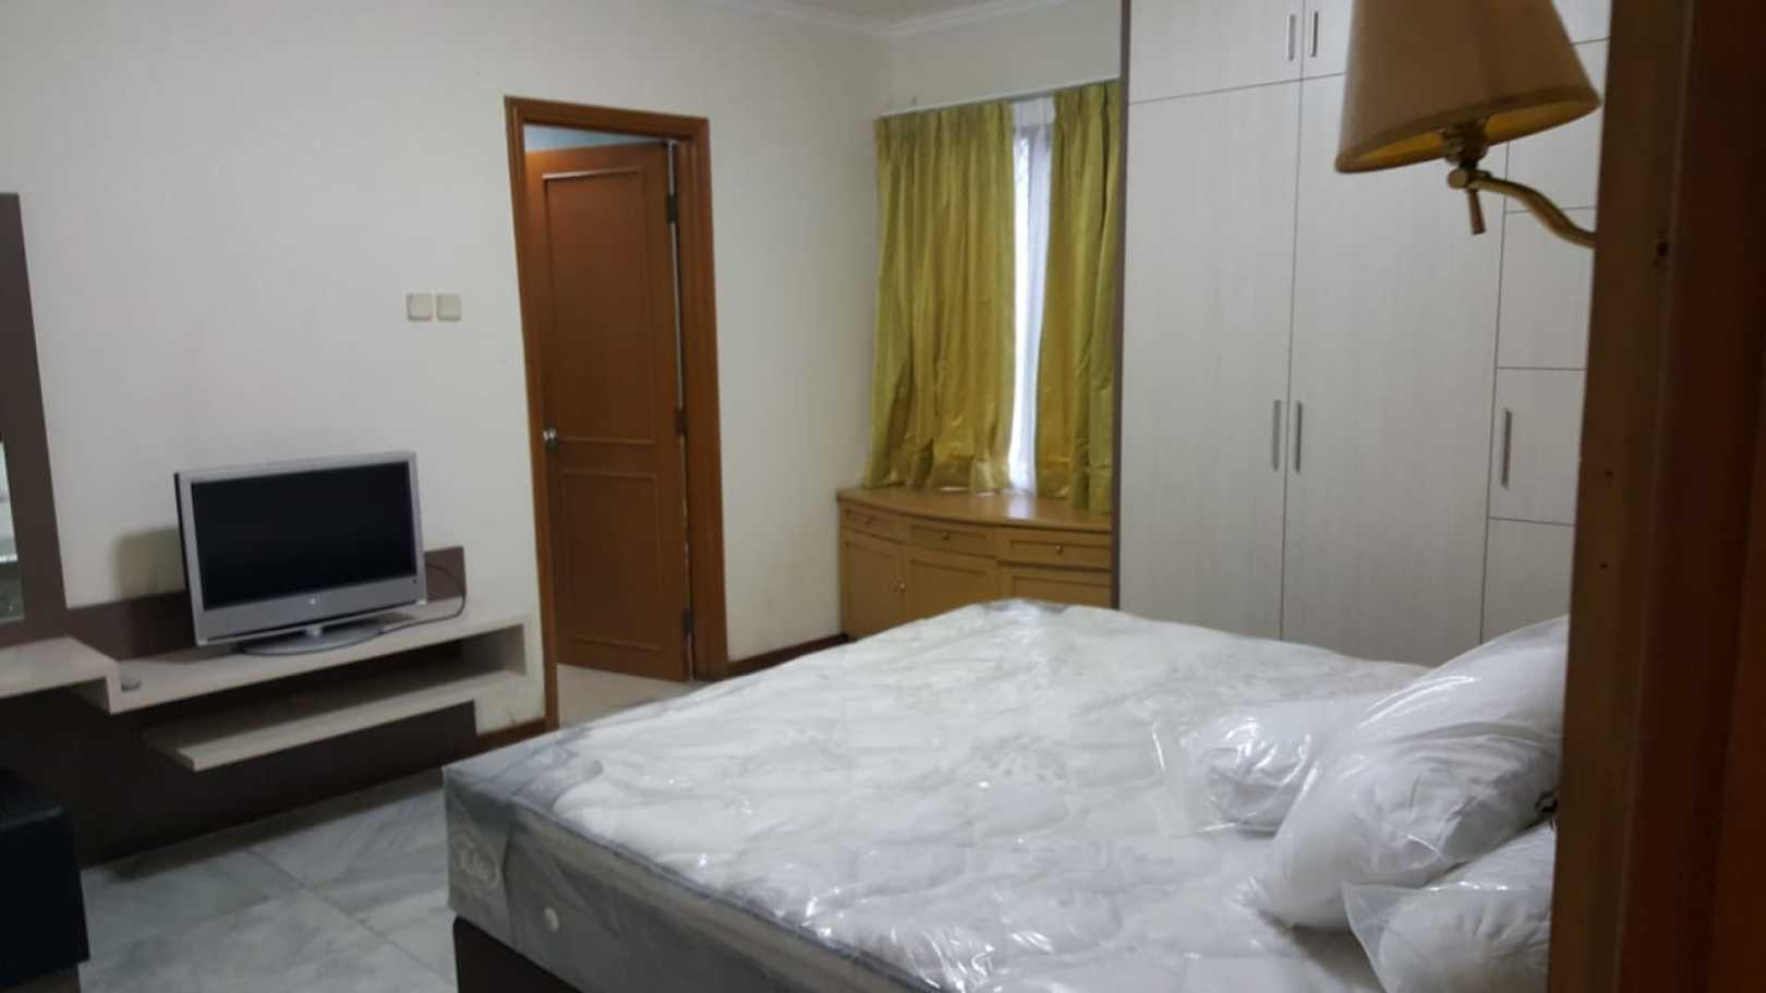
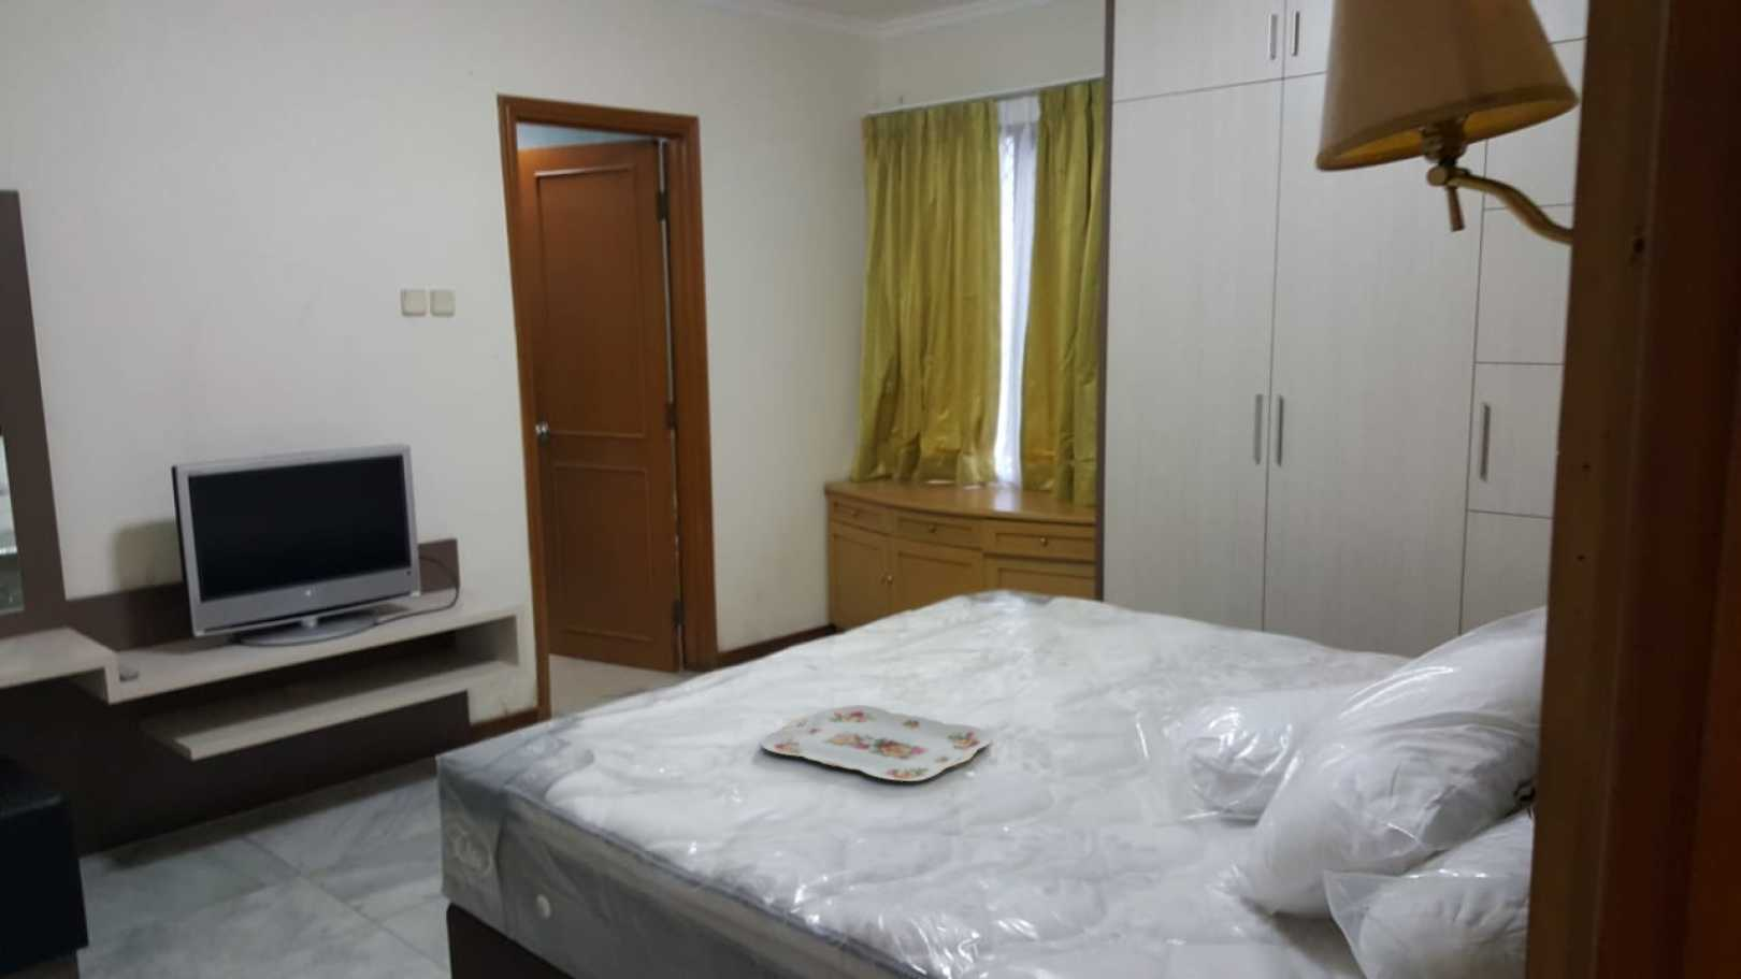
+ serving tray [759,704,992,782]
